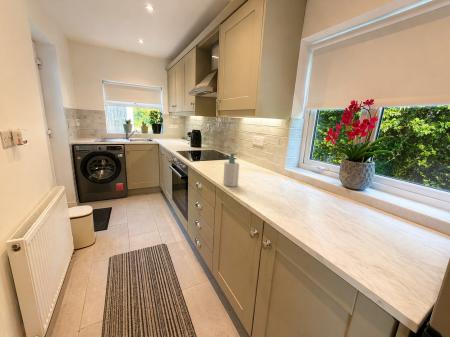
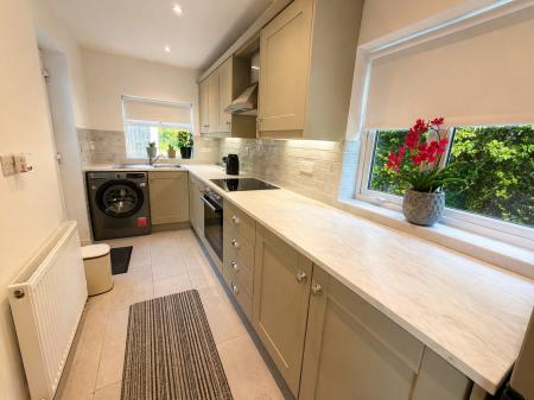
- soap bottle [222,152,240,188]
